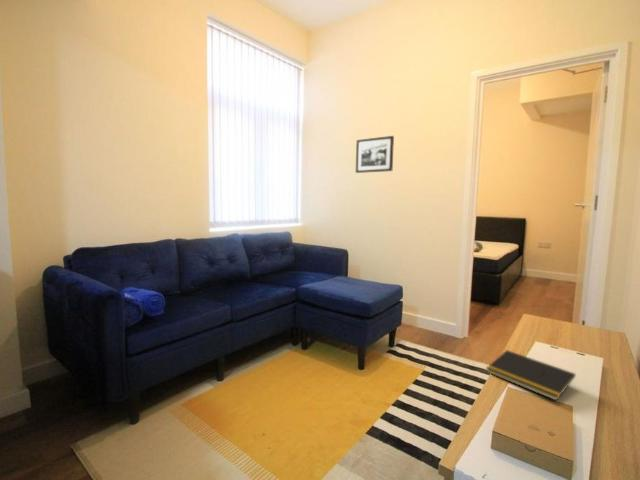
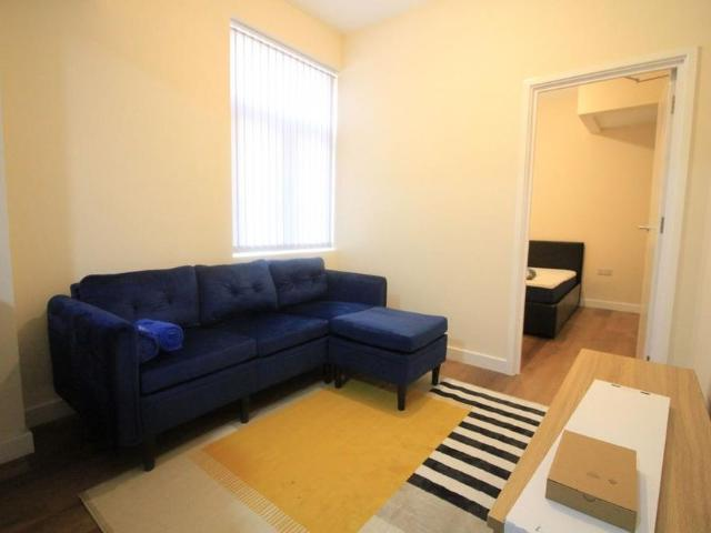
- picture frame [355,135,395,174]
- notepad [485,349,576,401]
